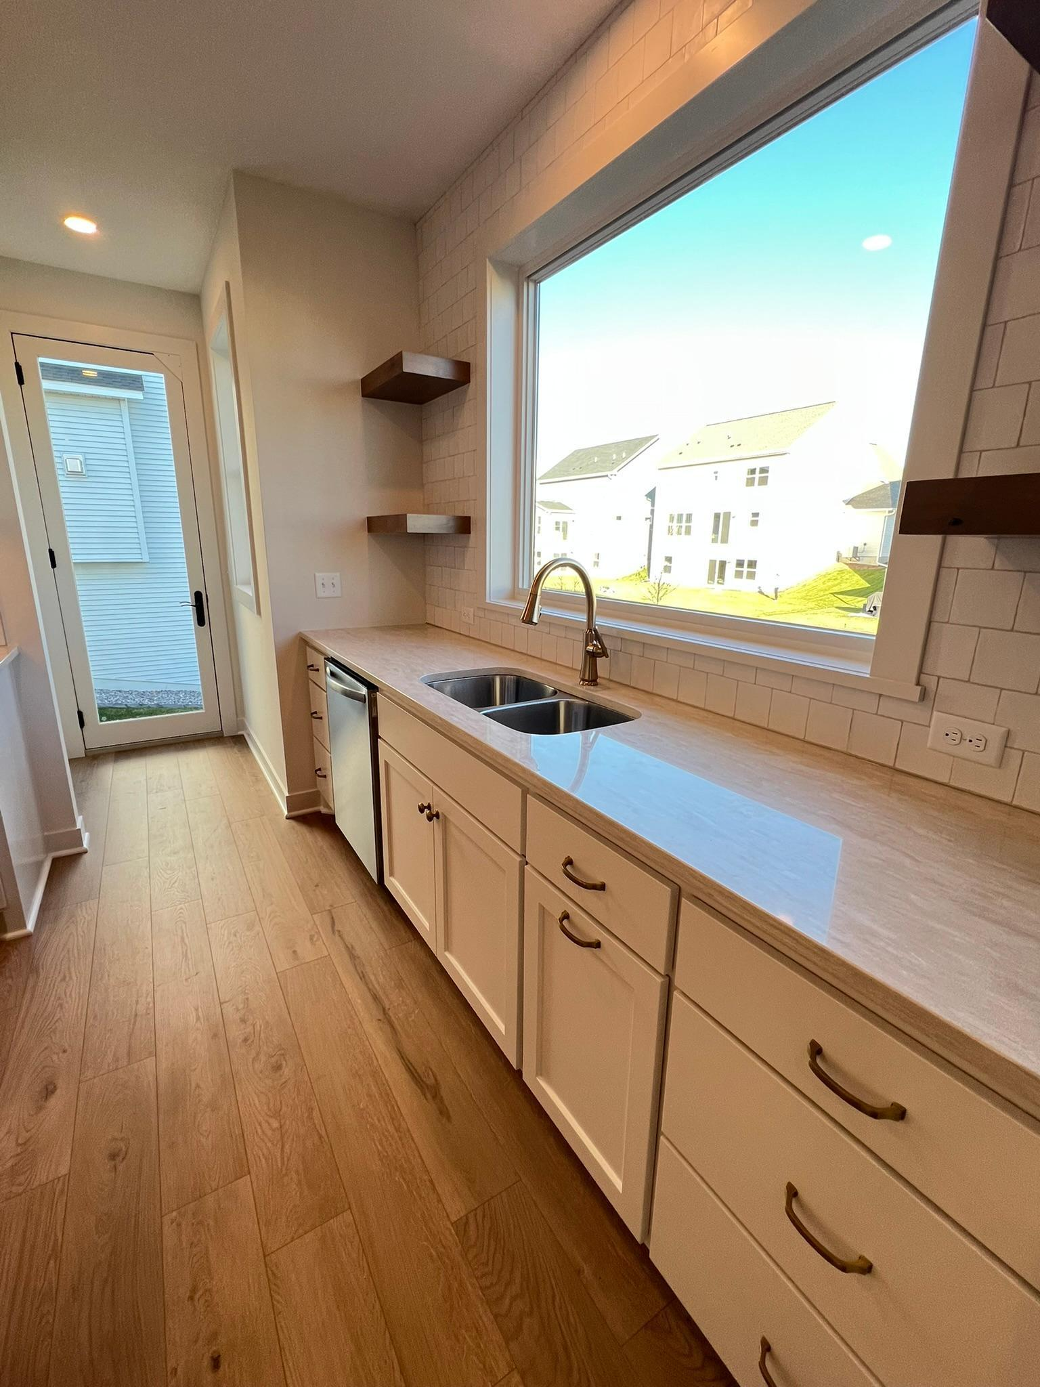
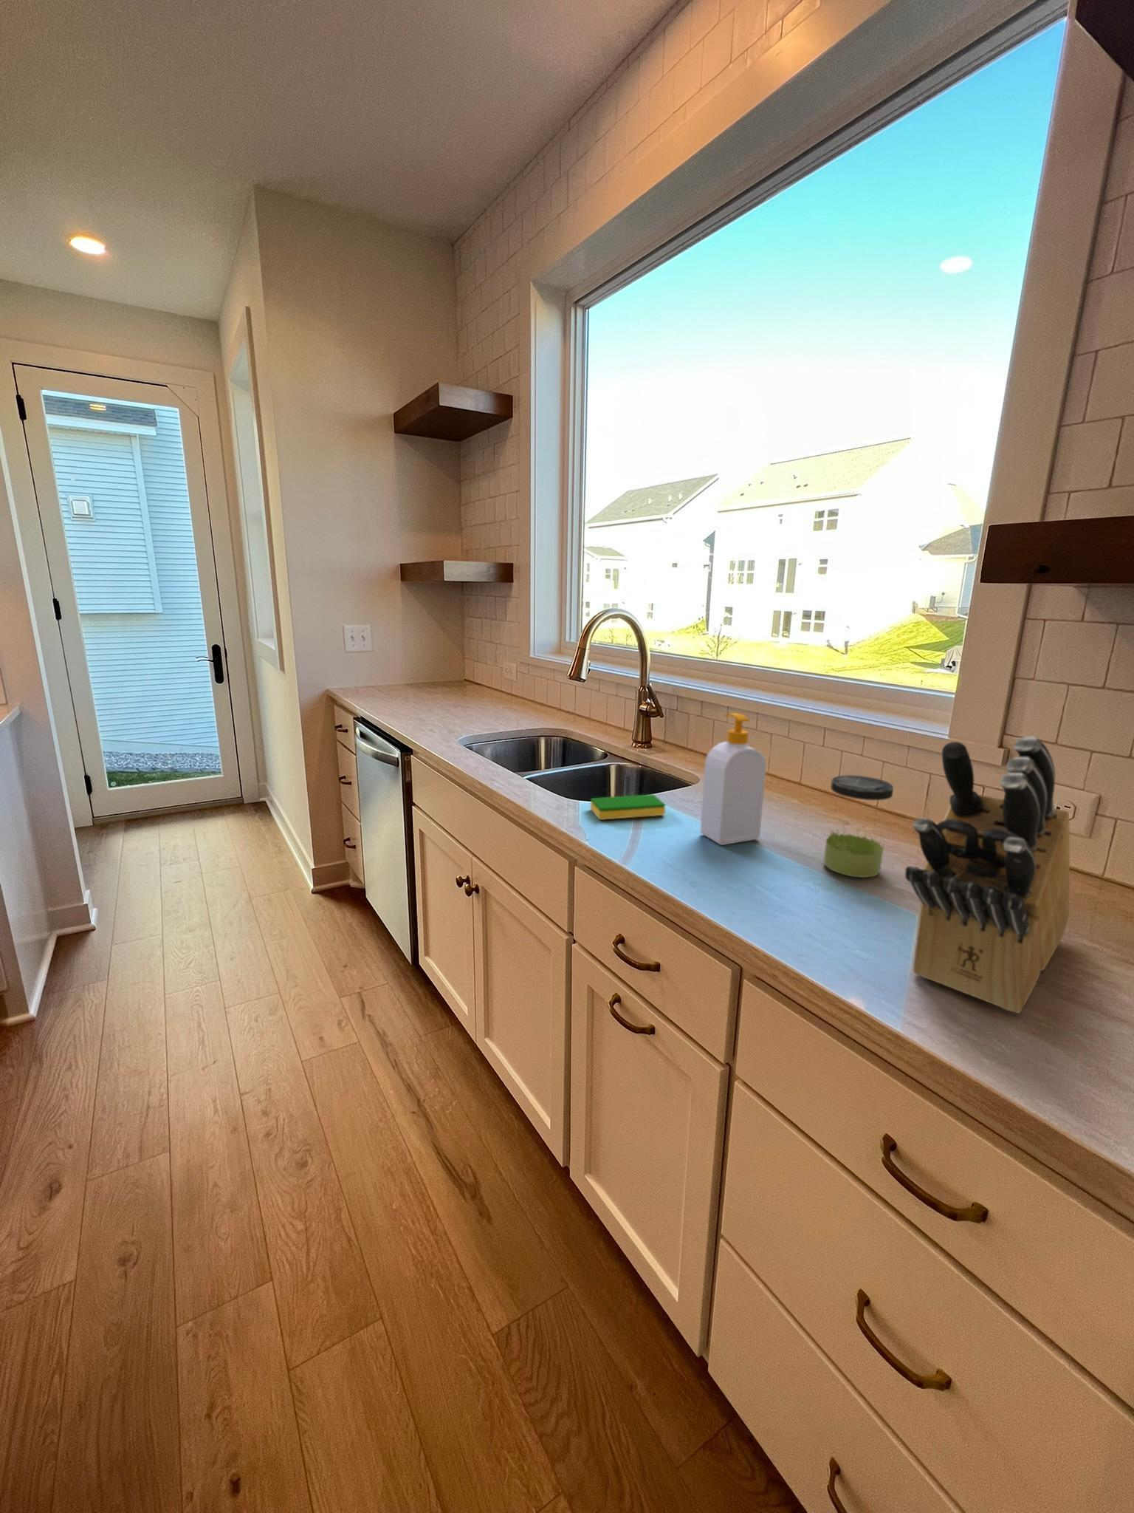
+ soap bottle [700,712,767,846]
+ dish sponge [590,793,666,821]
+ jar [823,774,895,878]
+ knife block [904,736,1071,1014]
